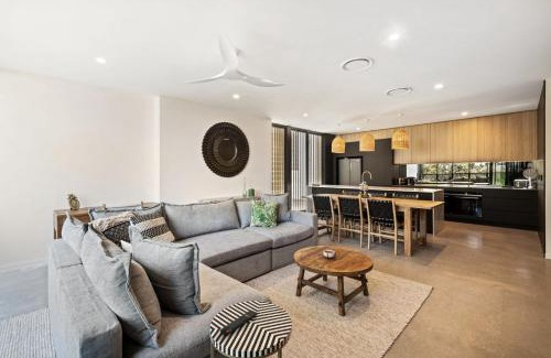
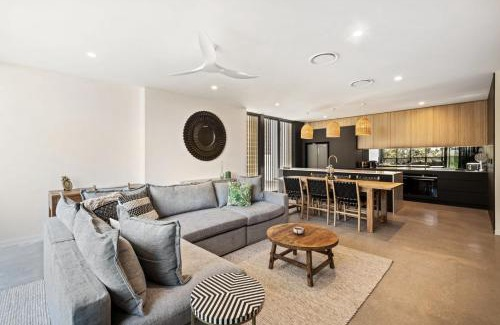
- remote control [219,308,259,336]
